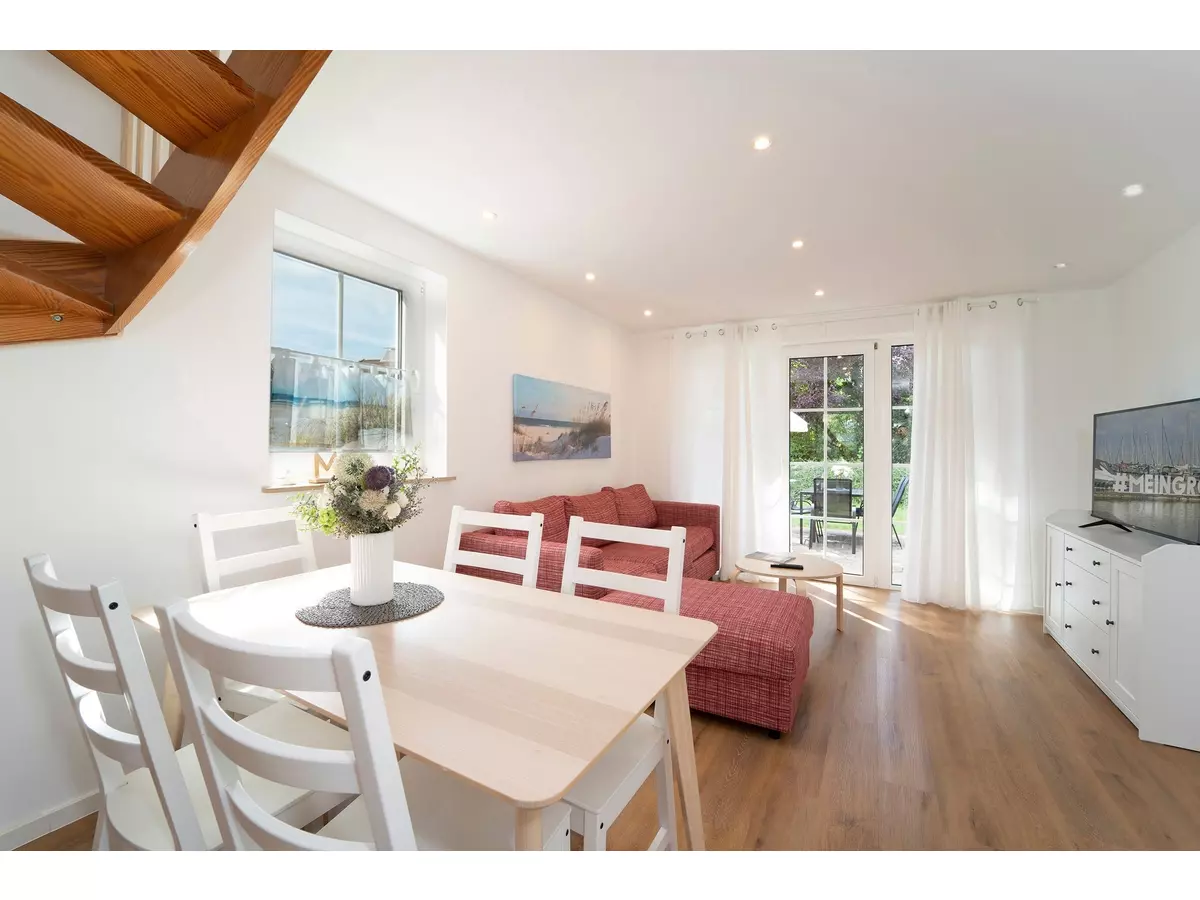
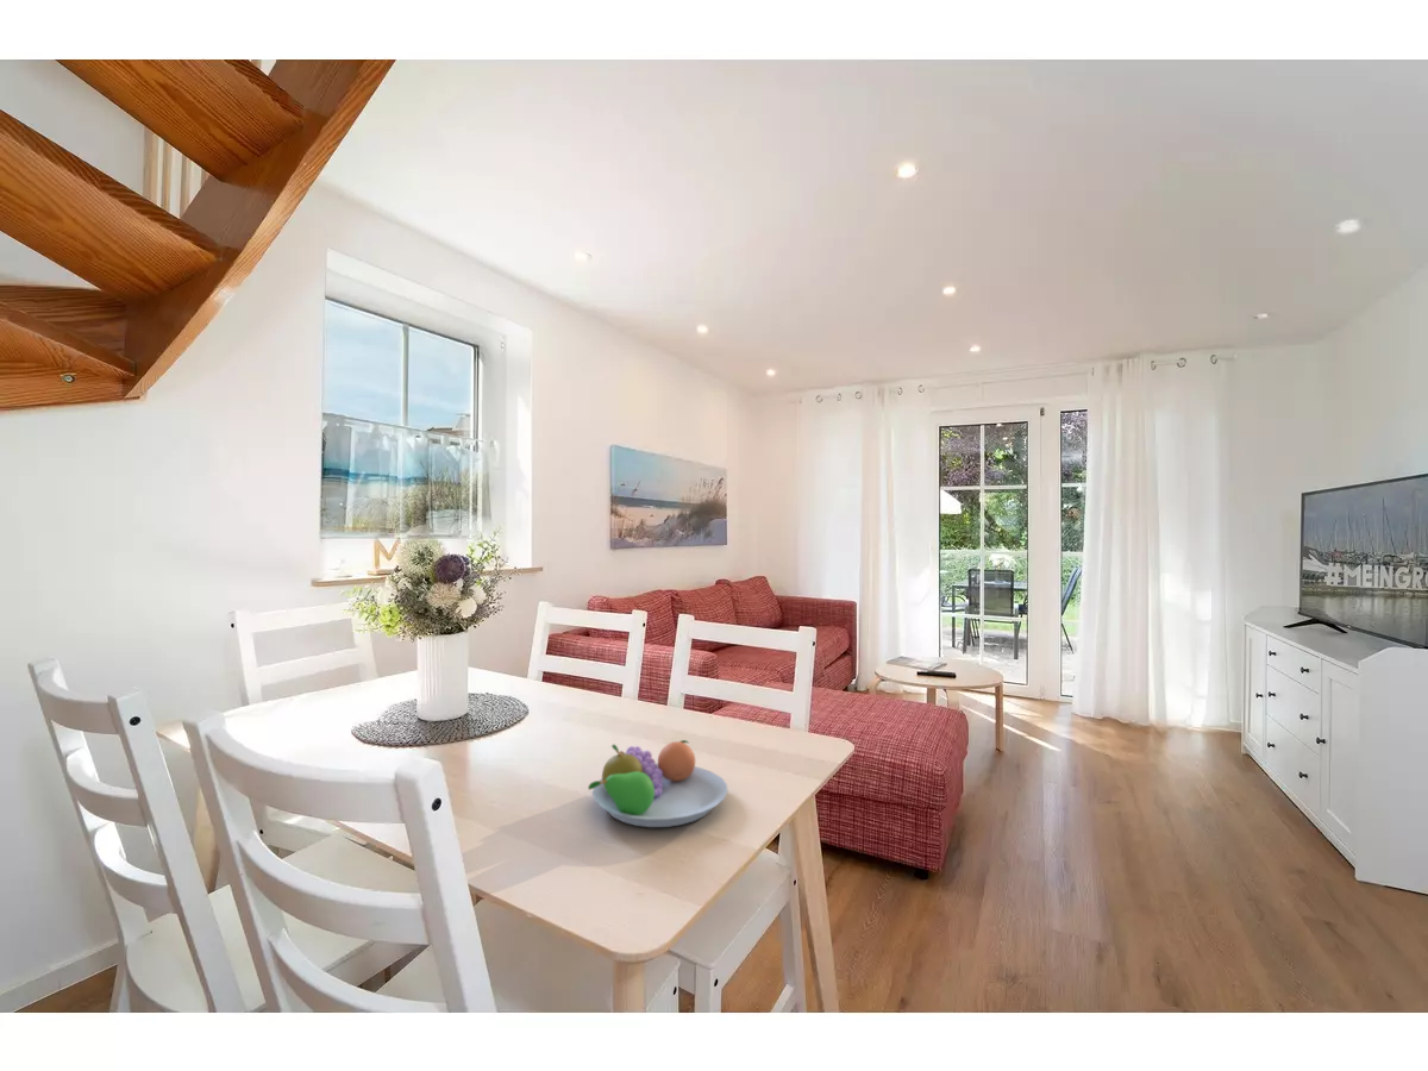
+ fruit bowl [587,739,729,828]
